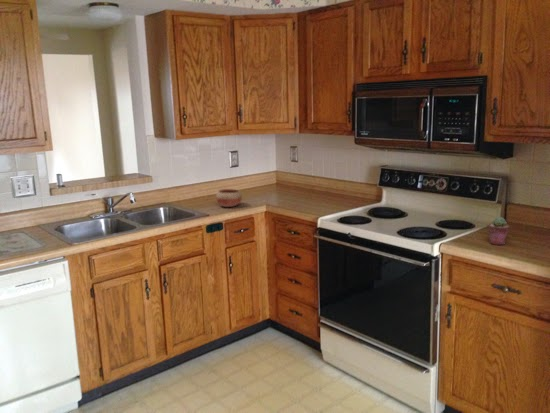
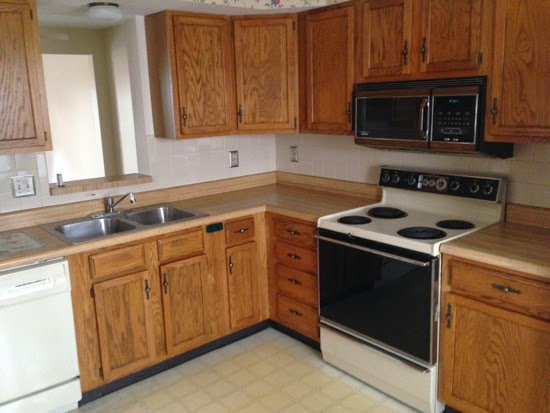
- bowl [215,188,243,208]
- potted succulent [486,216,511,246]
